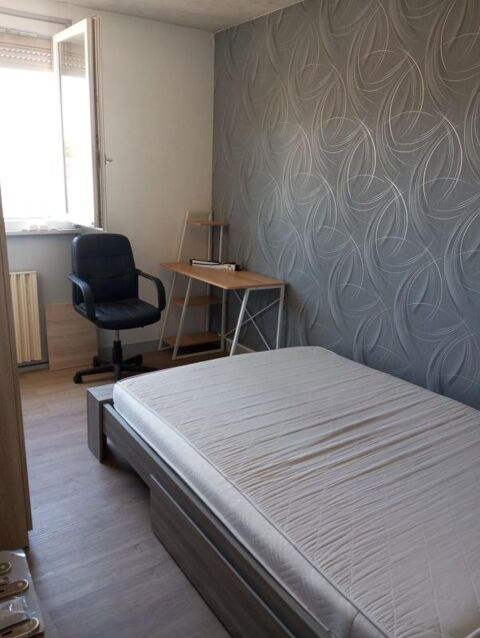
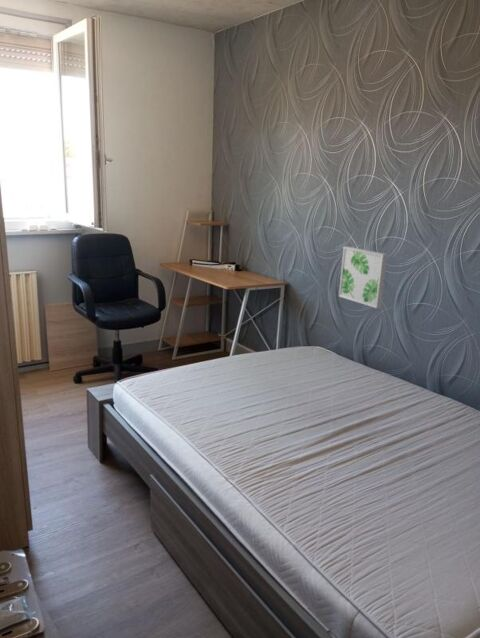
+ wall art [338,245,389,309]
